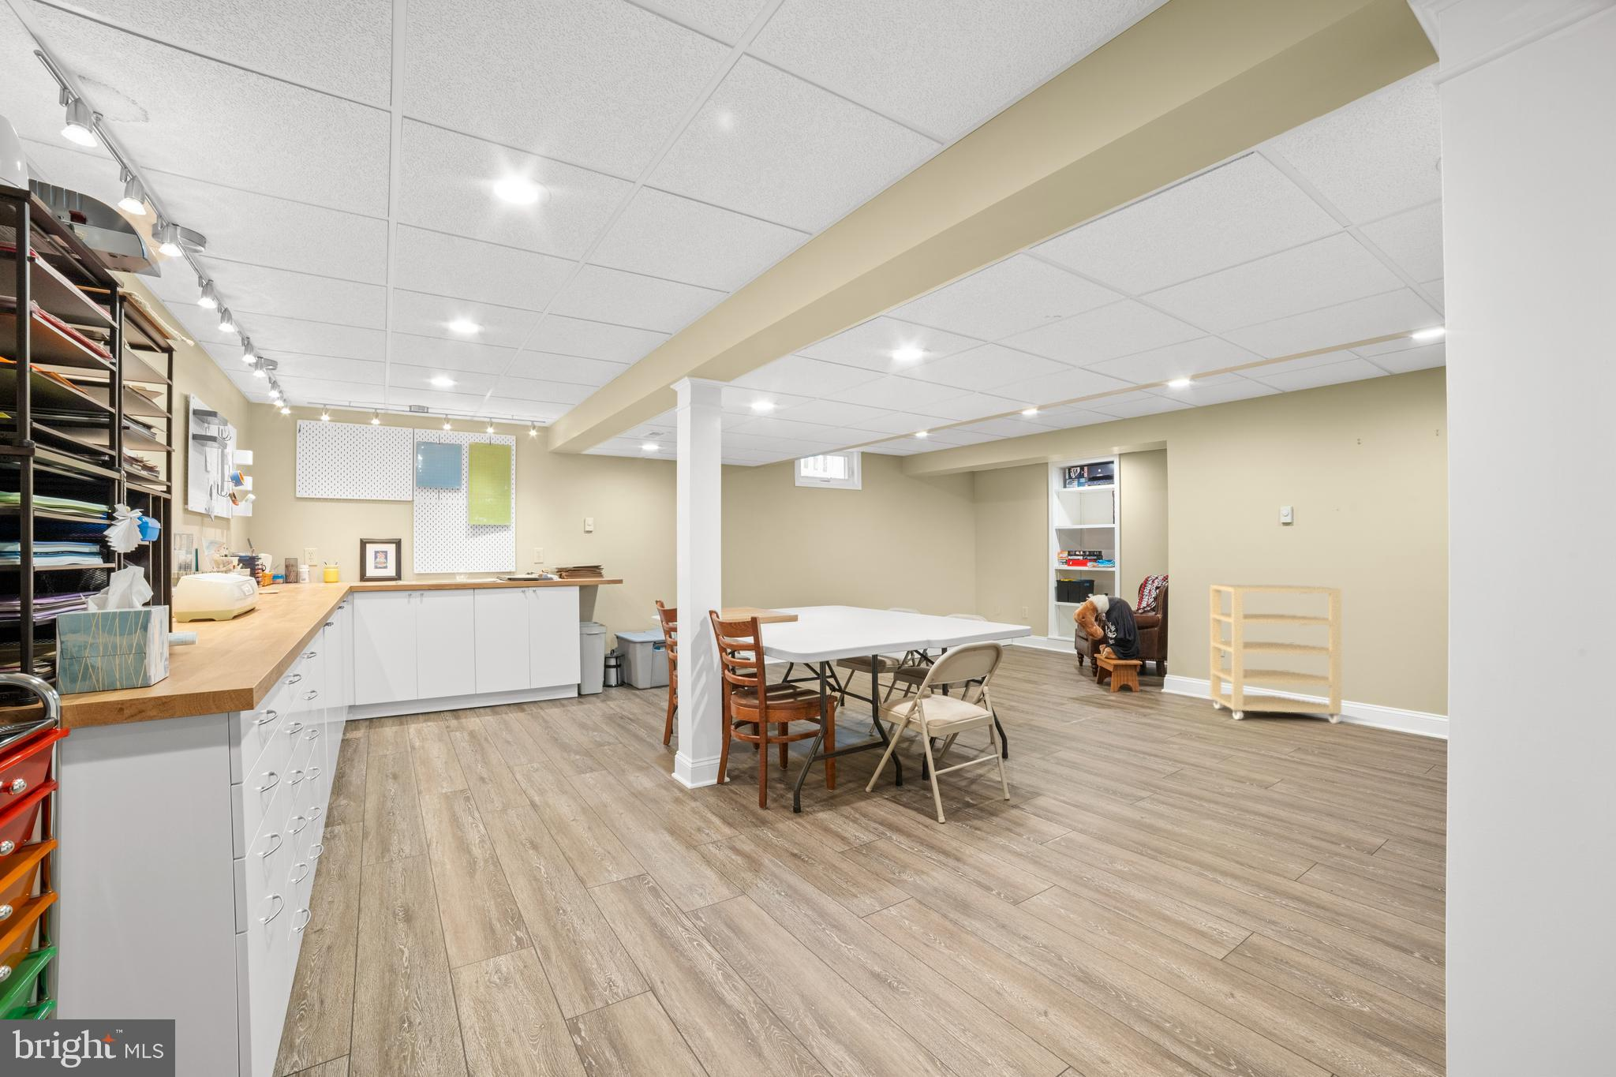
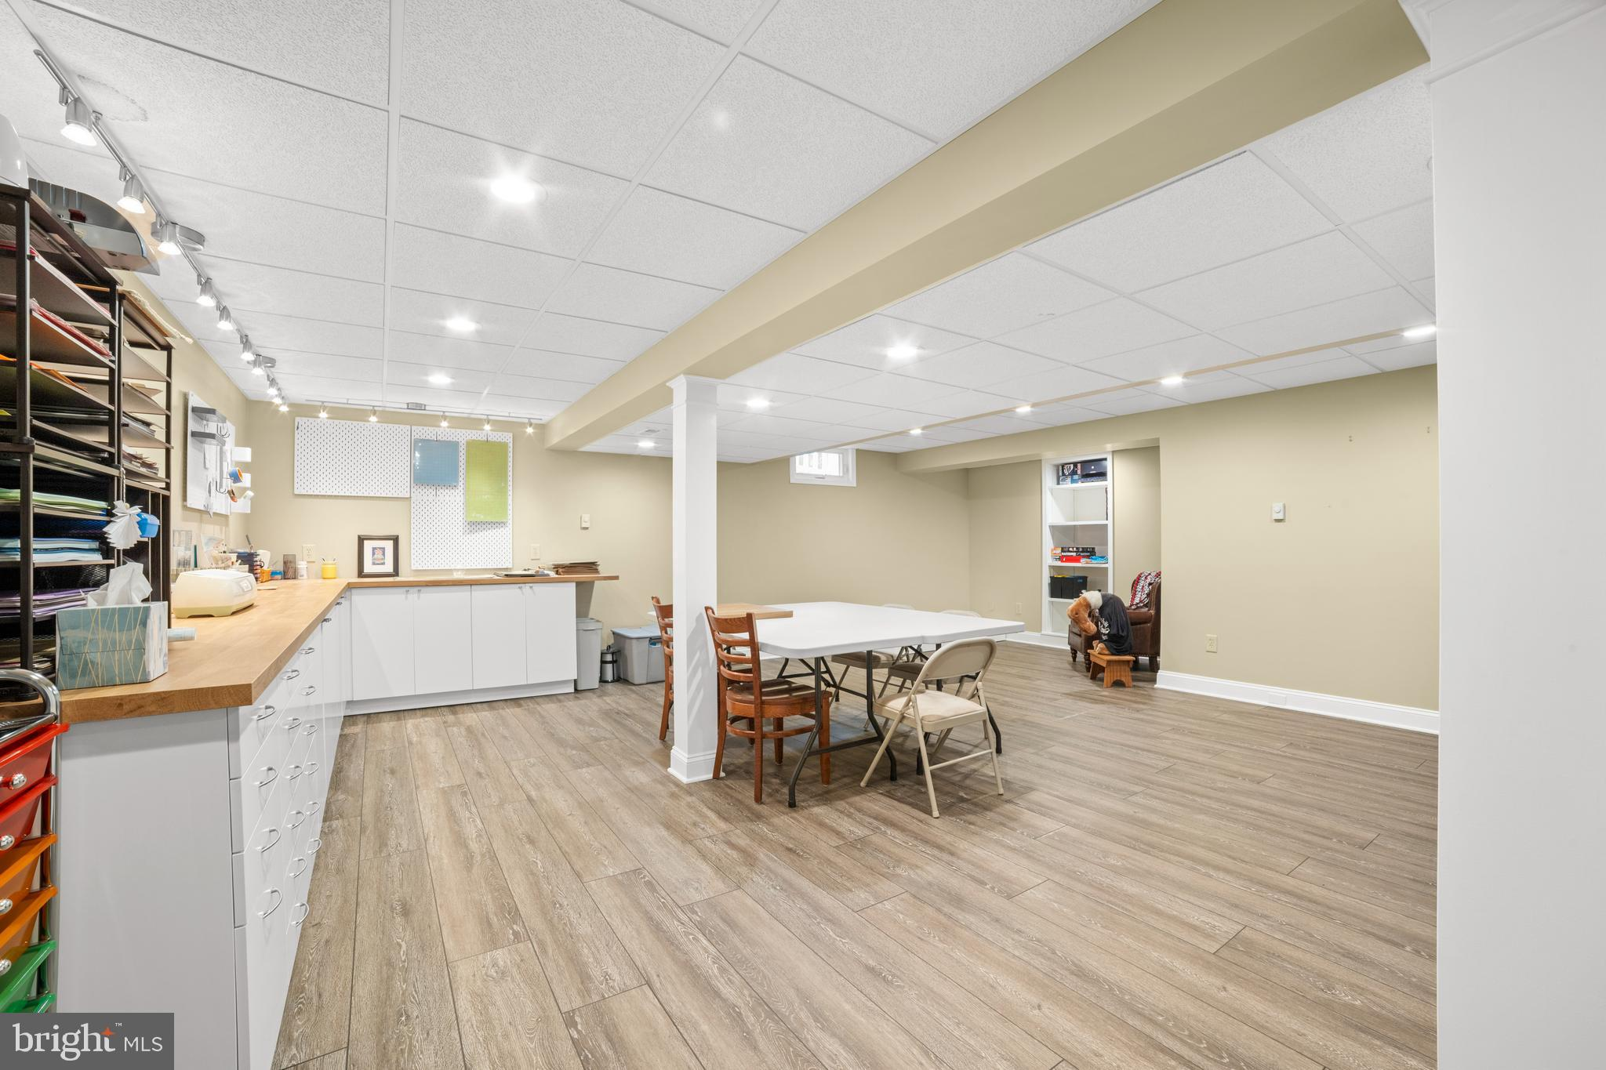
- shelving unit [1210,584,1342,725]
